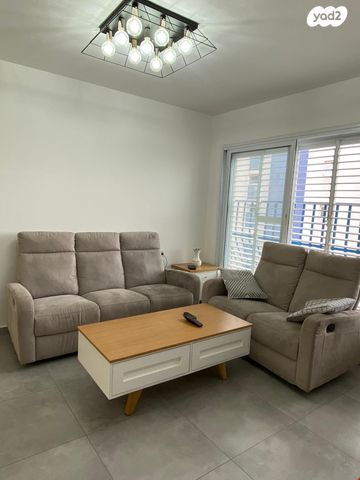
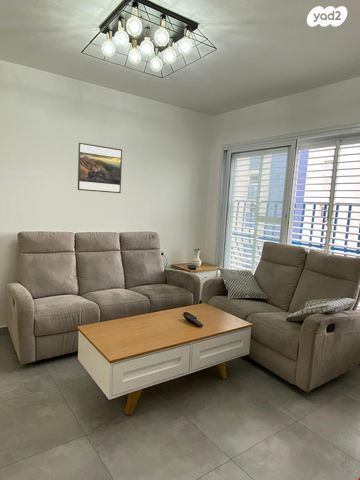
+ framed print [77,142,123,194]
